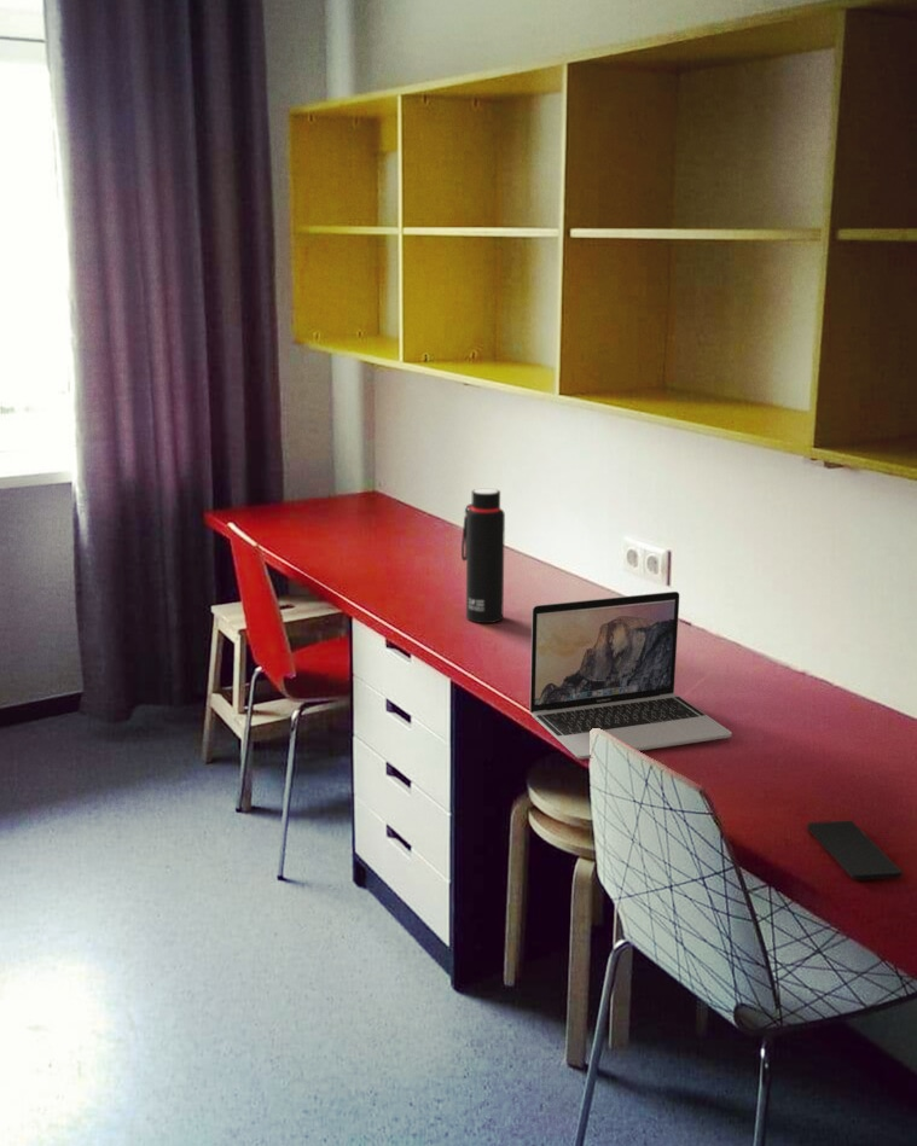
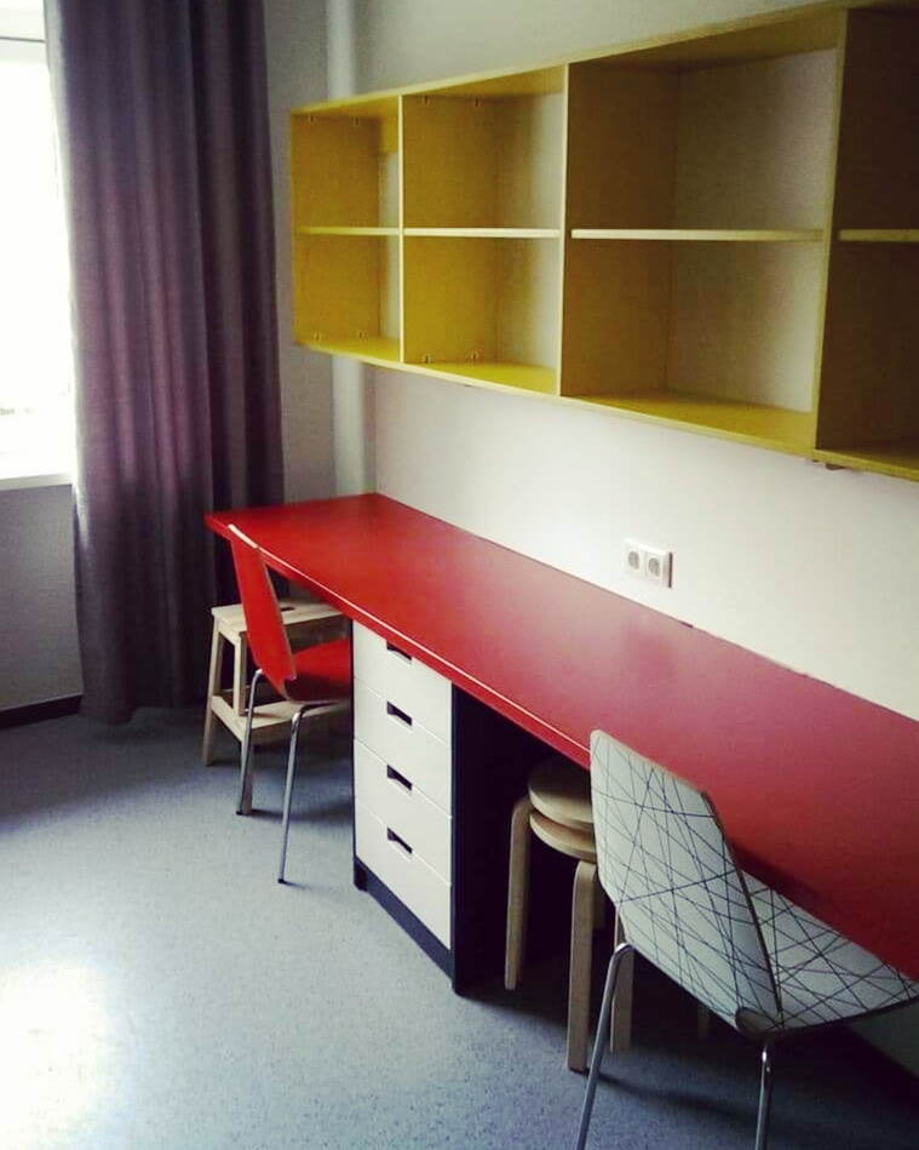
- smartphone [806,820,904,882]
- water bottle [460,488,506,624]
- laptop [529,591,733,760]
